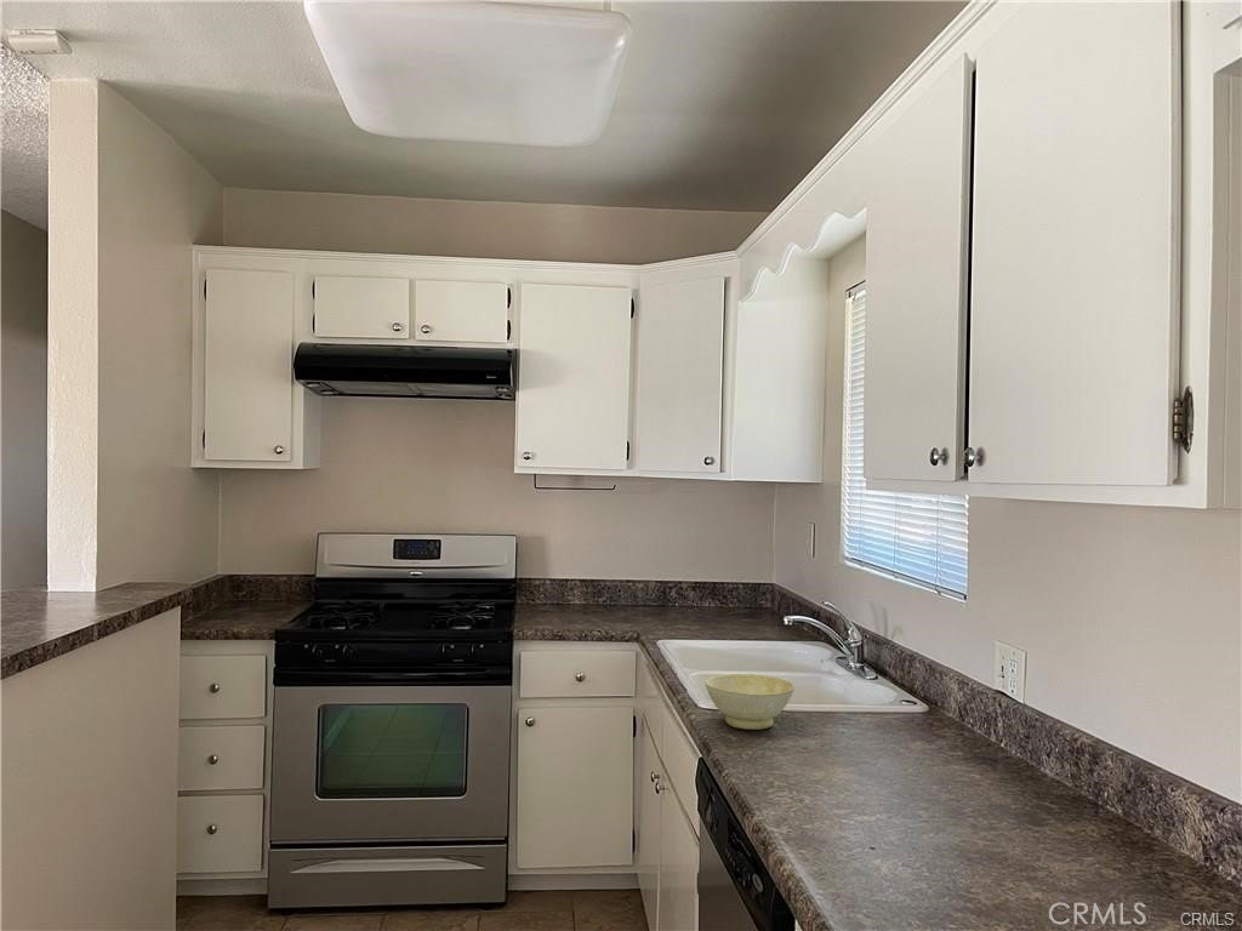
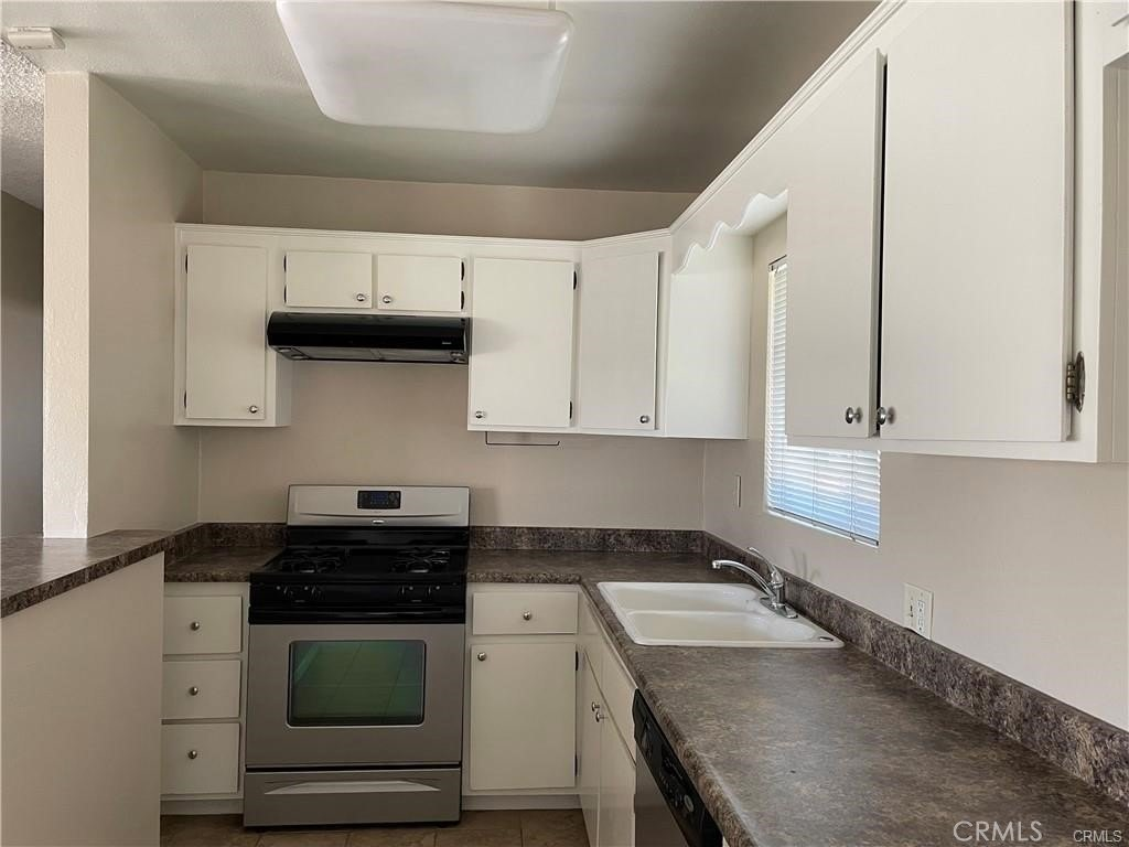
- bowl [703,673,796,731]
